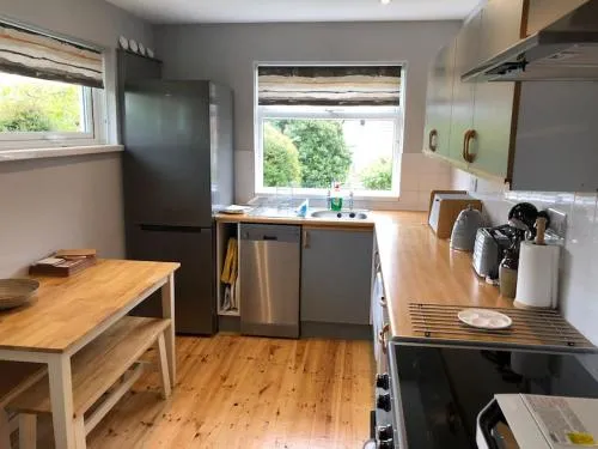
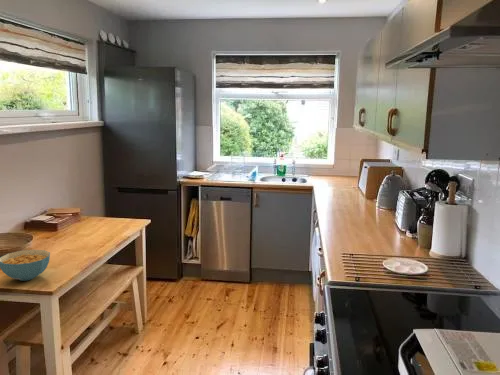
+ cereal bowl [0,249,51,282]
